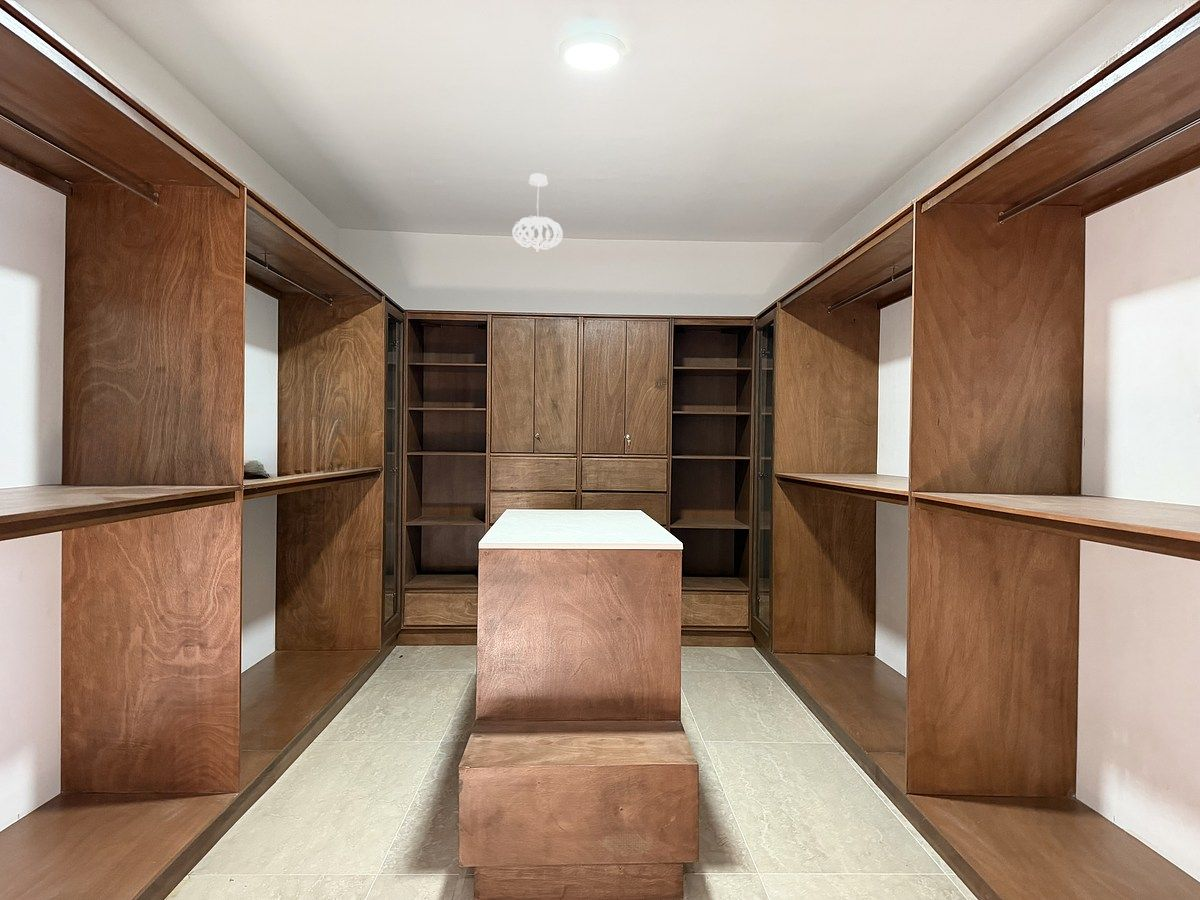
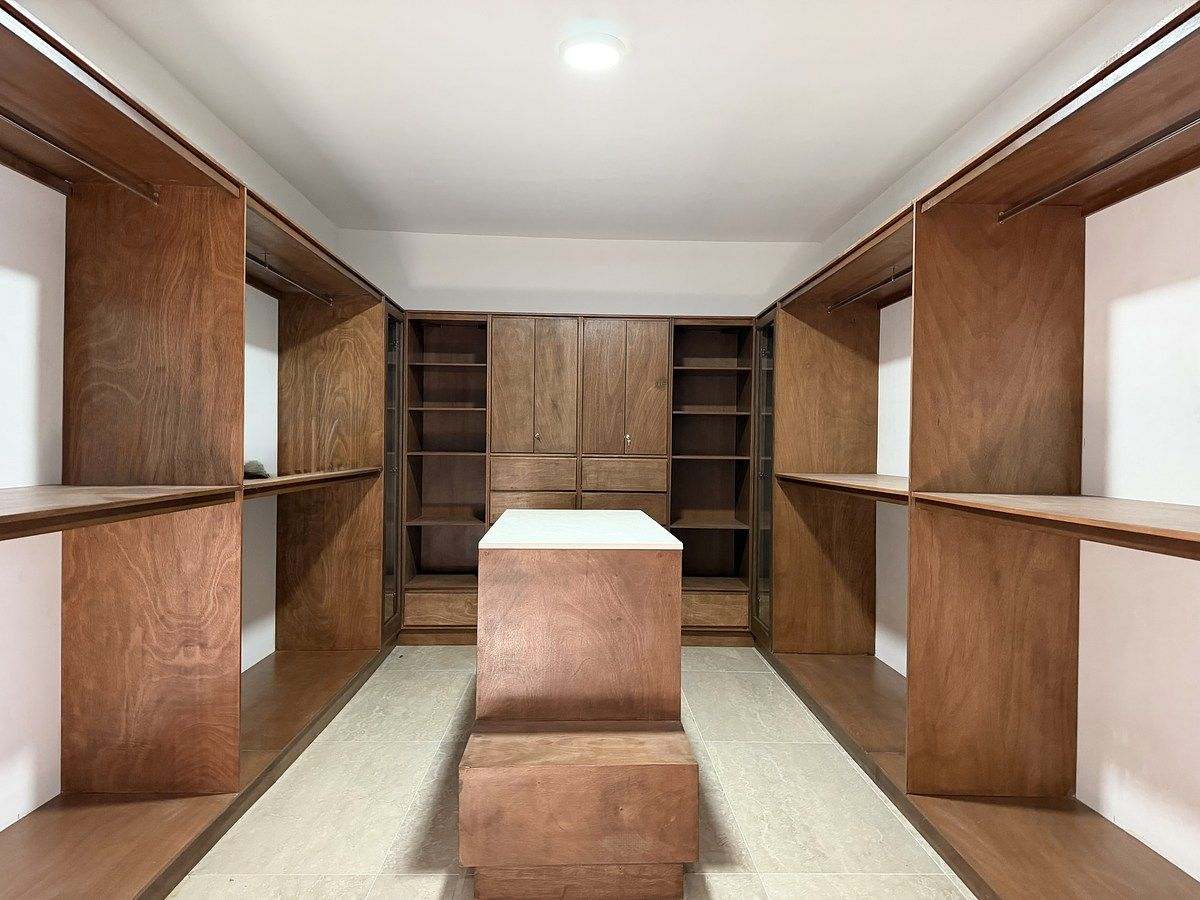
- pendant light [511,173,564,253]
